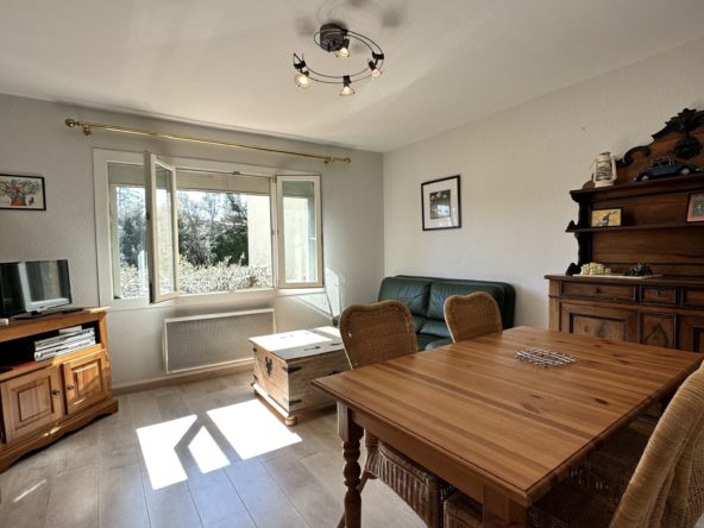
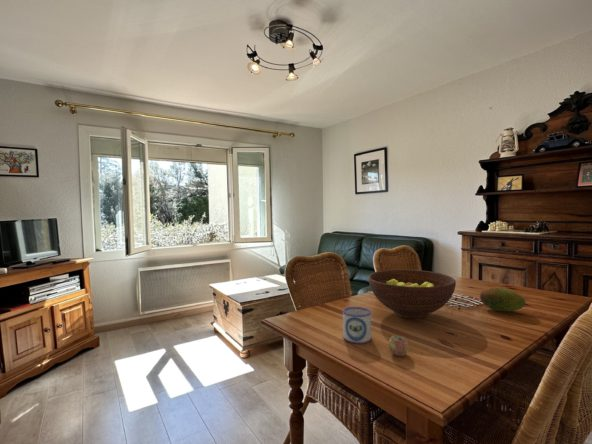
+ fruit bowl [368,269,457,320]
+ mug [342,305,372,345]
+ fruit [479,286,527,312]
+ apple [388,334,410,357]
